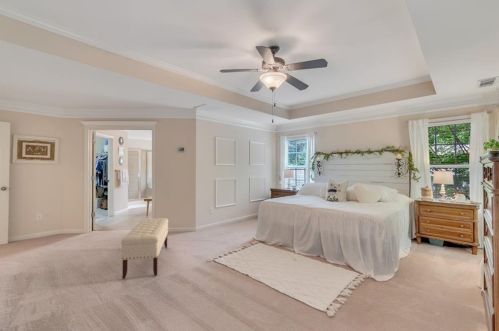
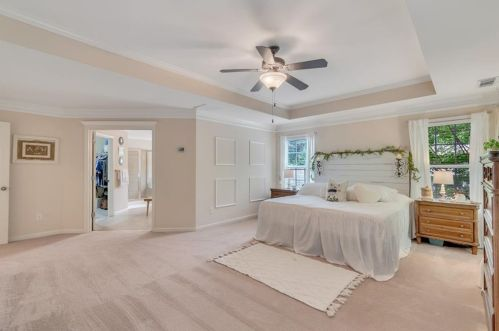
- bench [120,217,169,280]
